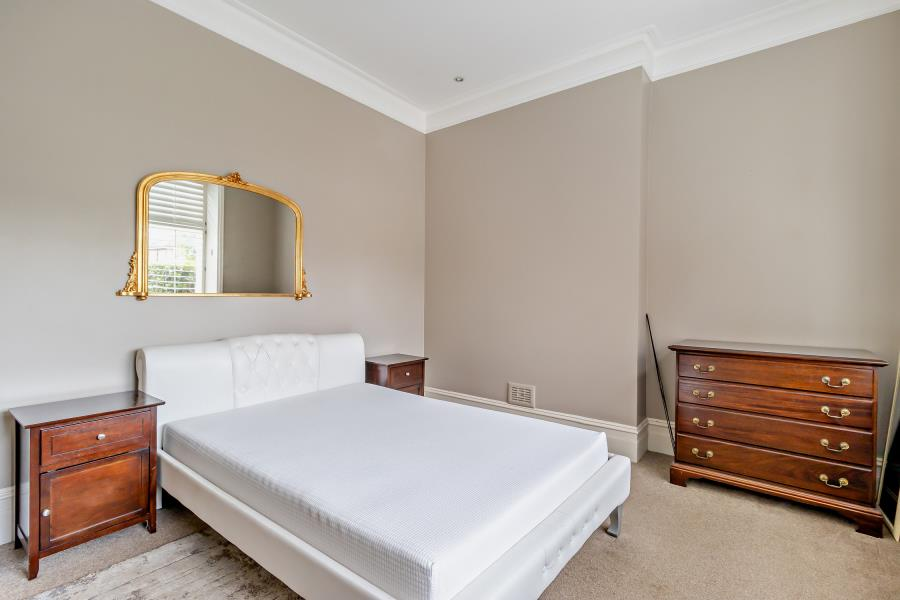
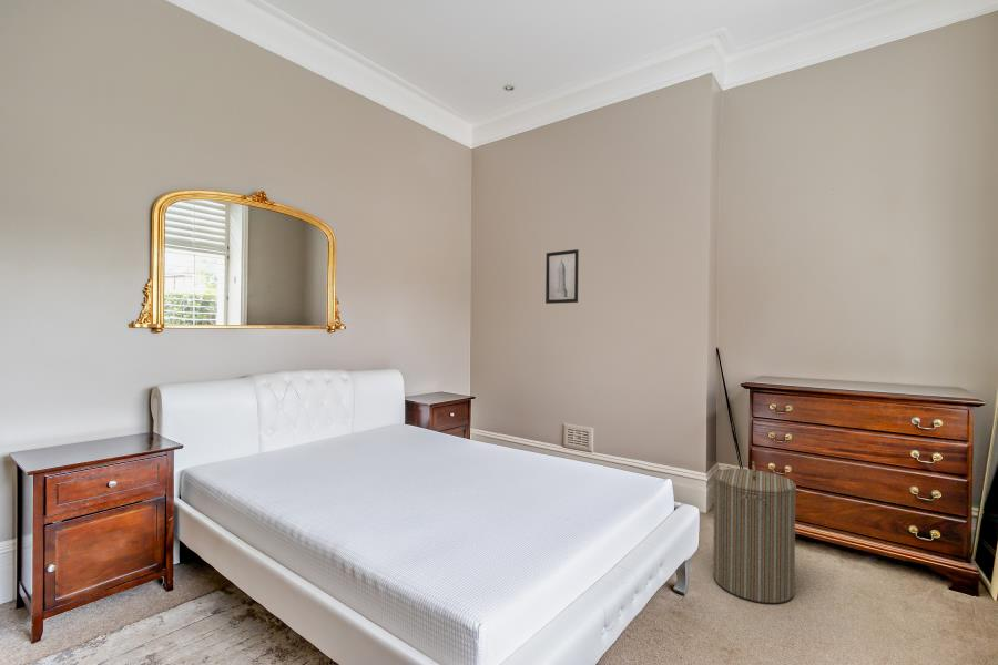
+ laundry hamper [712,460,797,604]
+ wall art [544,248,580,305]
